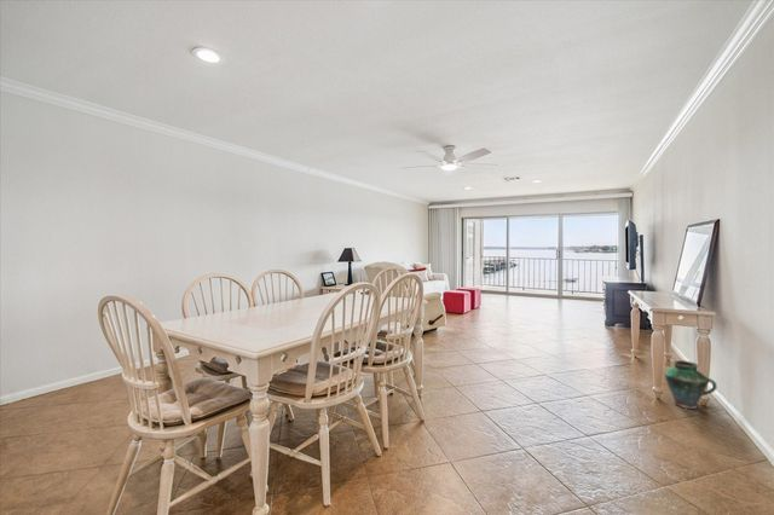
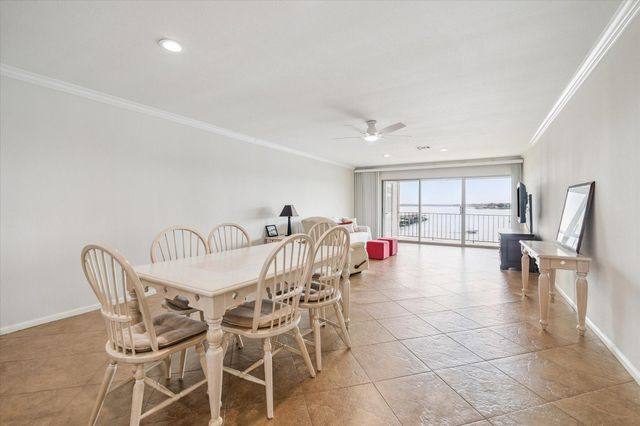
- vase [663,359,718,410]
